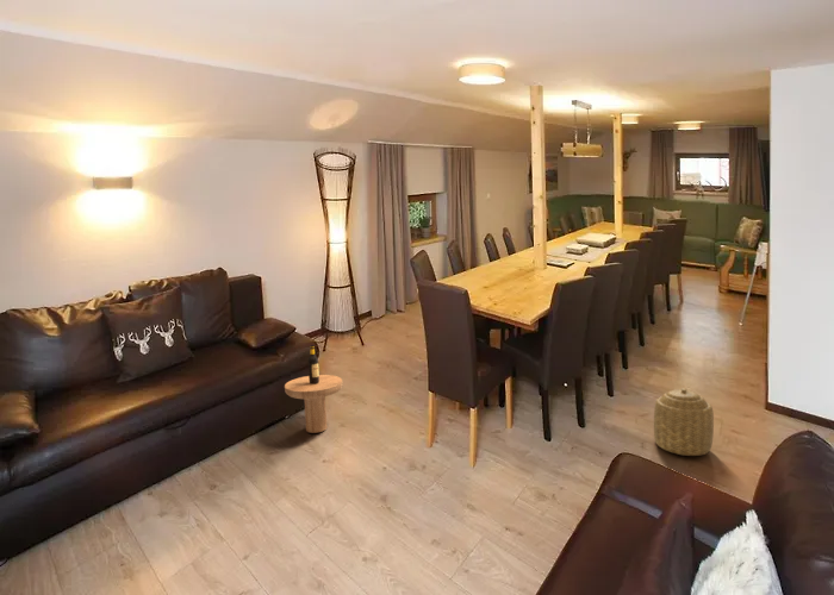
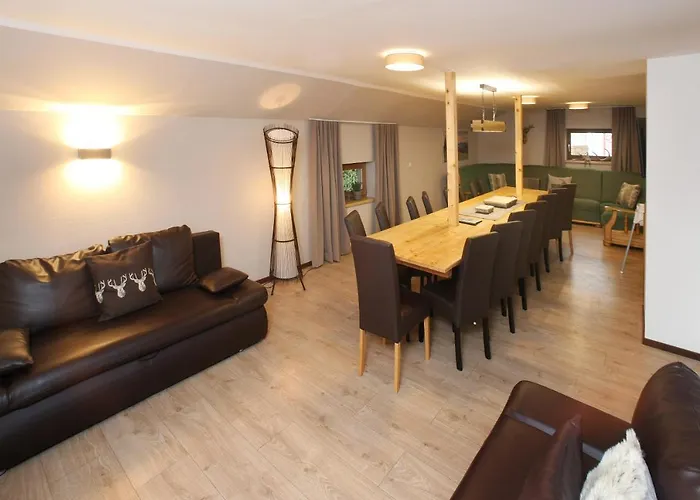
- basket [653,388,715,457]
- side table [284,344,343,434]
